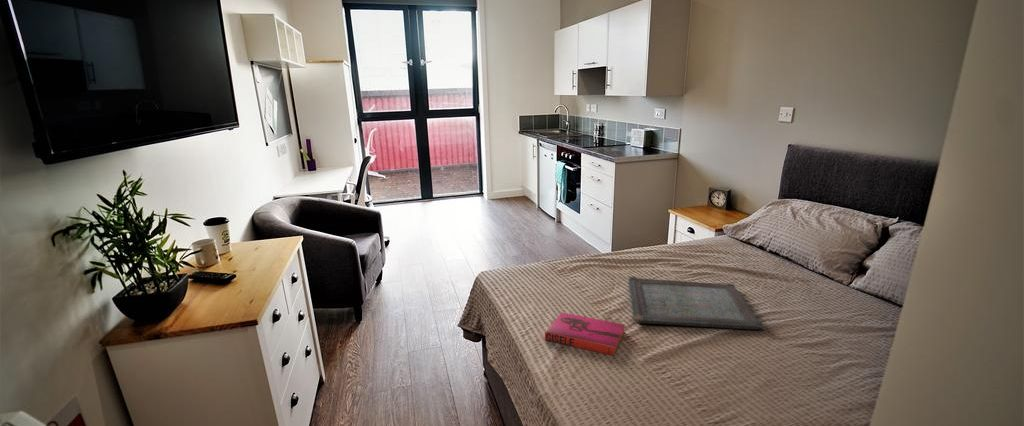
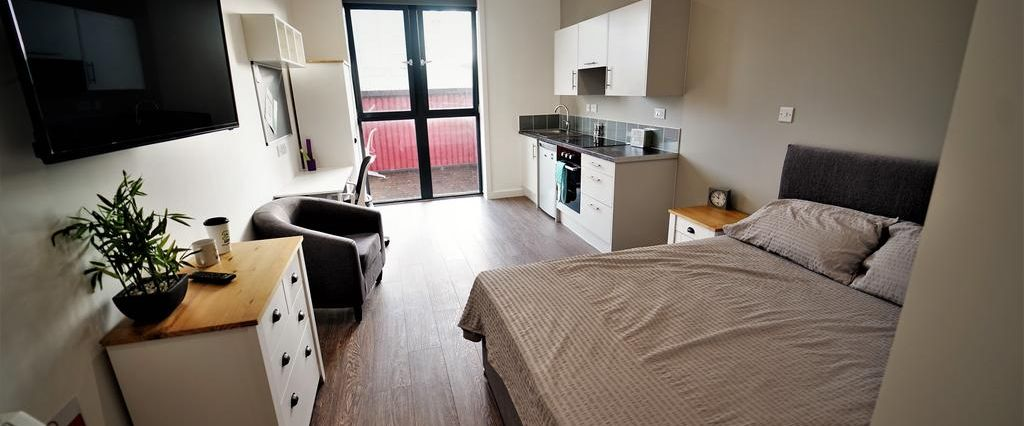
- hardback book [544,311,626,357]
- serving tray [627,276,764,330]
